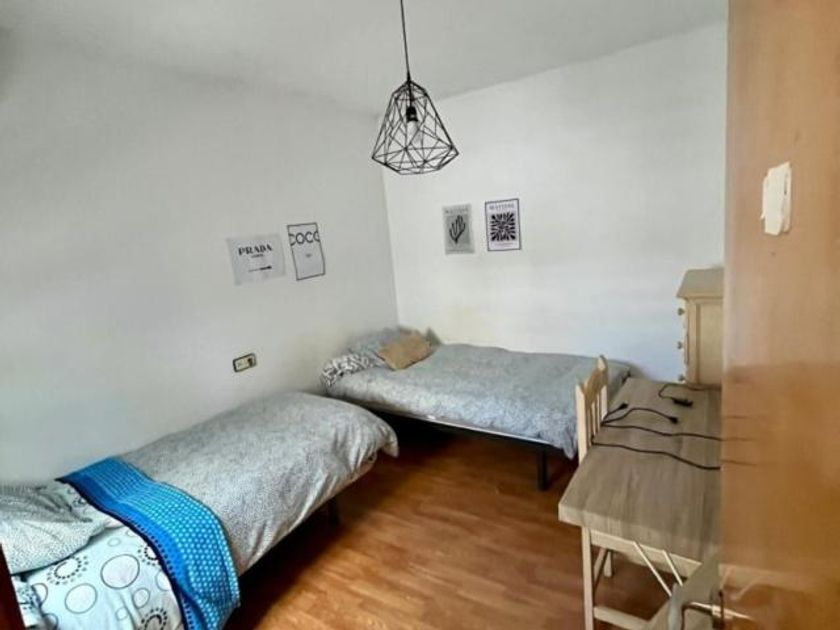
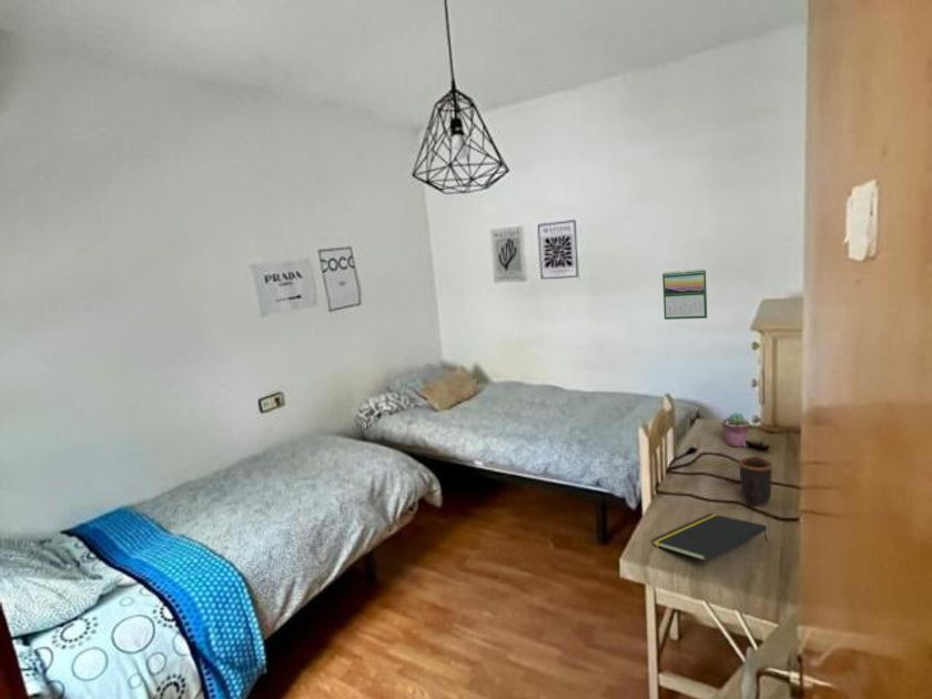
+ mug [738,456,774,507]
+ notepad [650,513,769,563]
+ potted succulent [721,412,751,448]
+ calendar [661,269,708,321]
